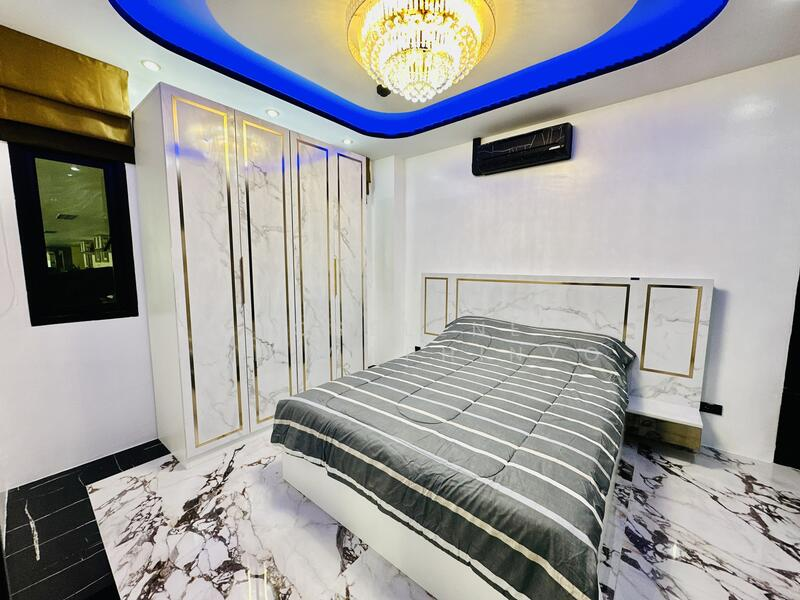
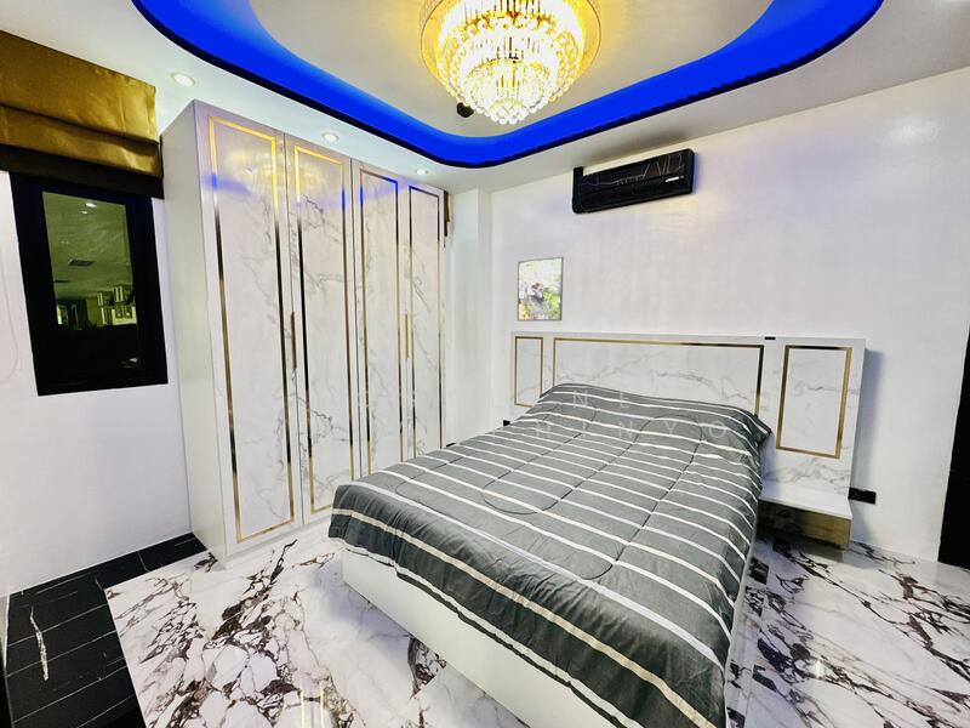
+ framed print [517,255,565,322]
